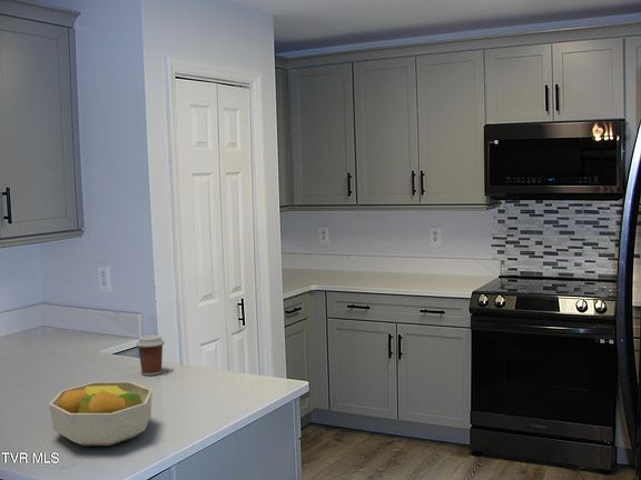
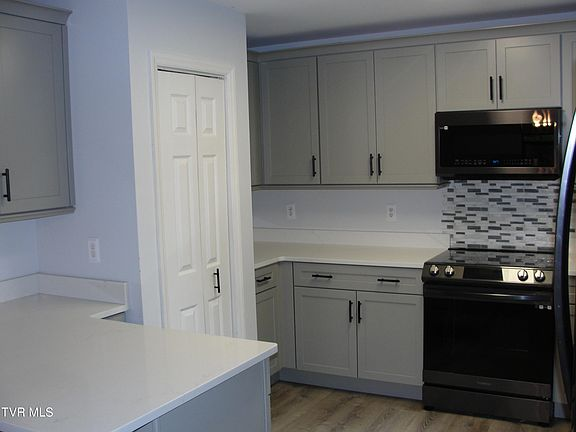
- fruit bowl [48,381,154,447]
- coffee cup [135,334,166,377]
